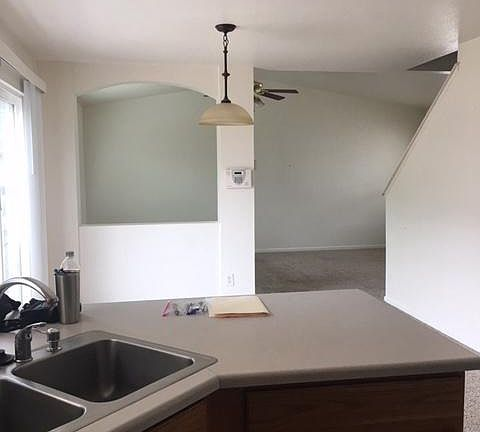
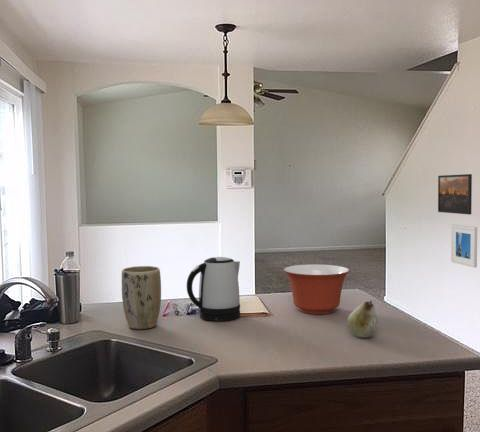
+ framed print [450,224,478,269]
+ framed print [437,173,473,215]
+ kettle [186,256,241,322]
+ mixing bowl [283,263,350,315]
+ fruit [347,300,379,339]
+ plant pot [121,265,162,330]
